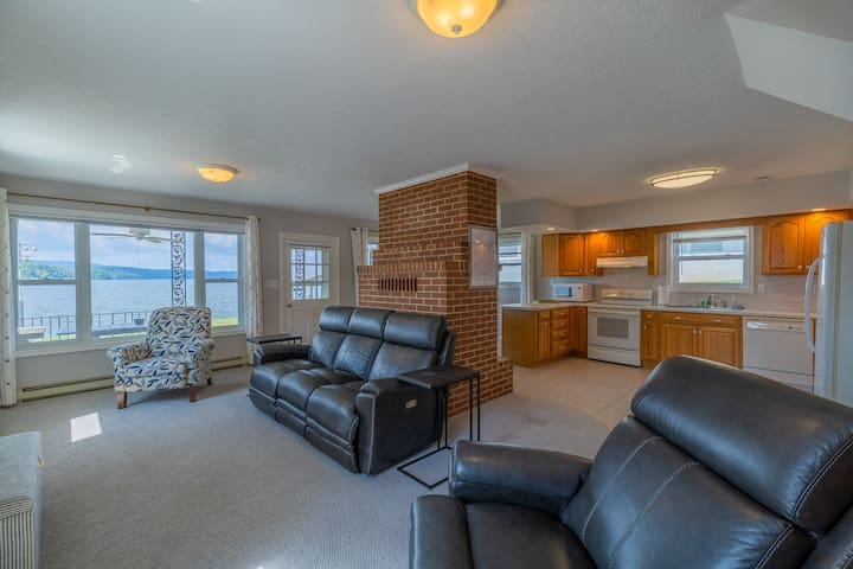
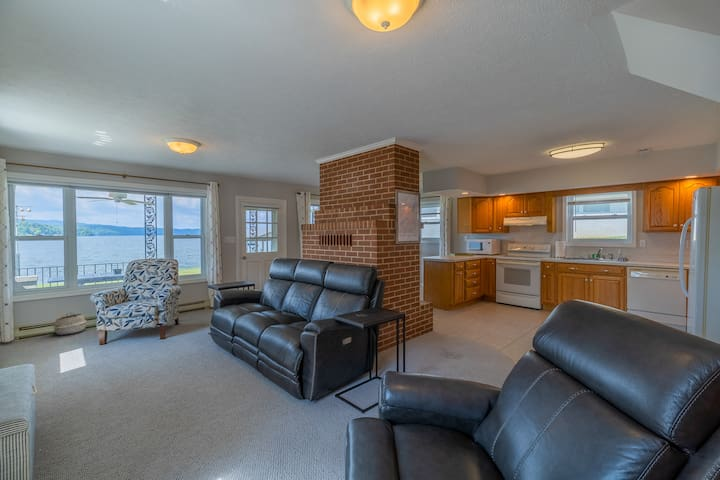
+ woven basket [52,311,87,336]
